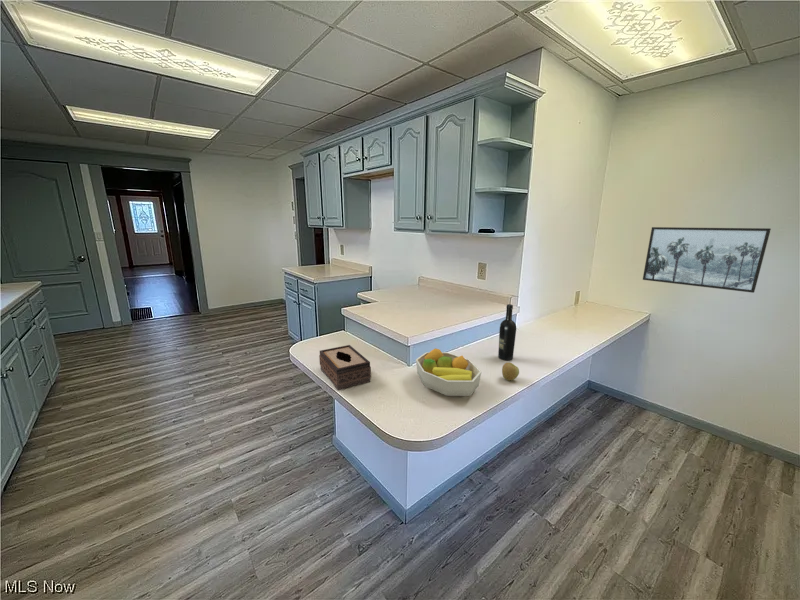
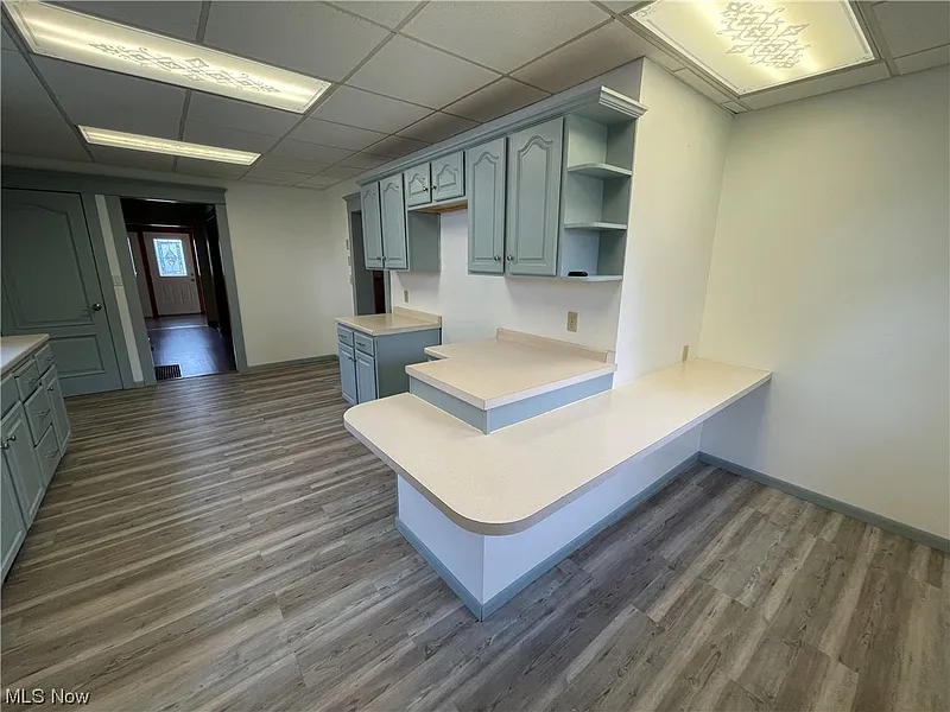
- apple [501,361,520,381]
- tissue box [318,344,372,391]
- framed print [642,226,772,294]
- wine bottle [497,303,517,361]
- fruit bowl [415,347,482,397]
